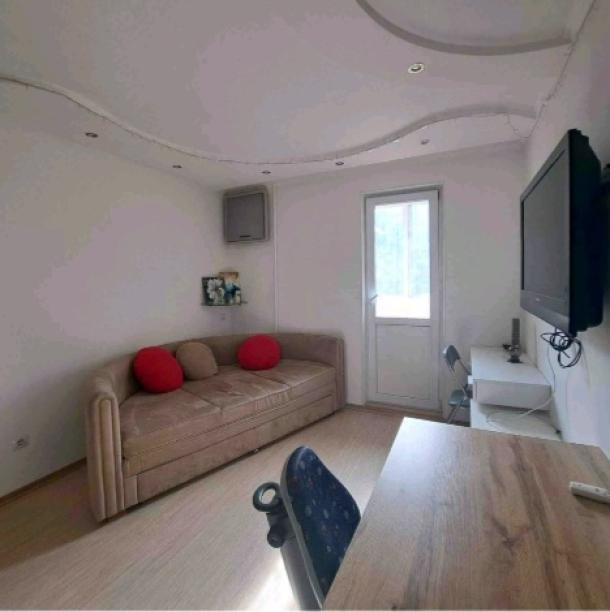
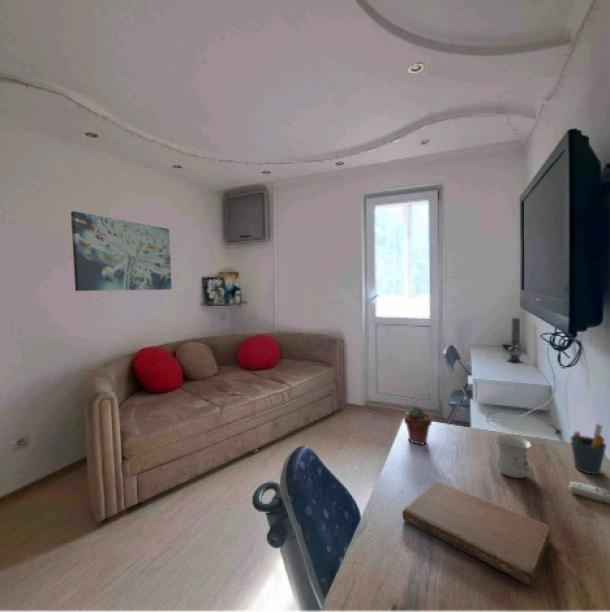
+ pen holder [569,423,607,475]
+ potted succulent [403,405,433,446]
+ notebook [401,480,551,587]
+ mug [494,434,532,479]
+ wall art [70,210,173,292]
